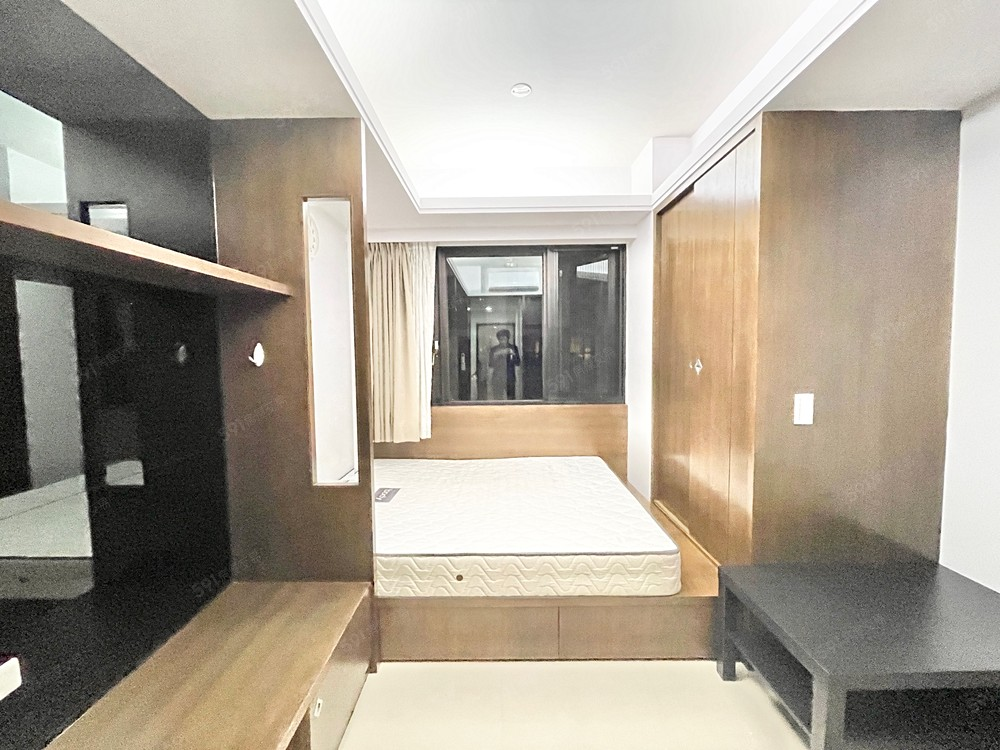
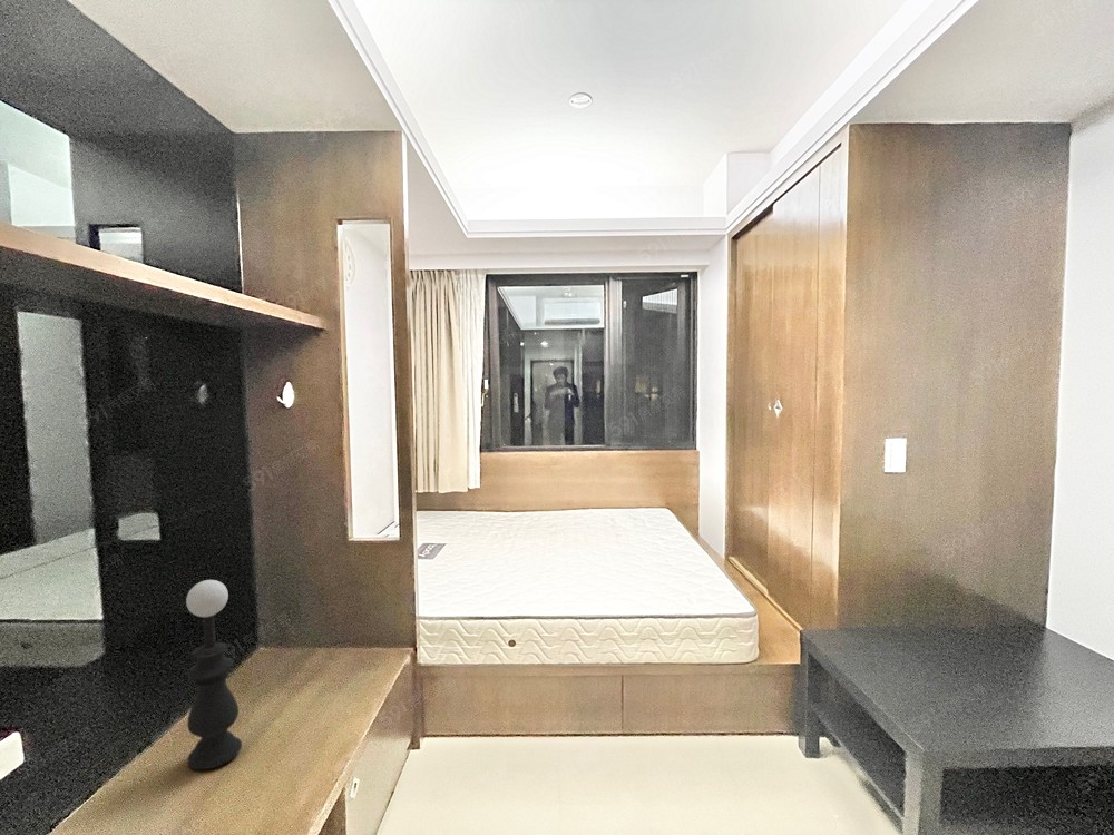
+ table lamp [185,579,243,770]
